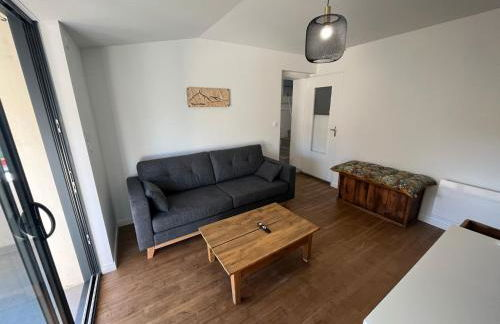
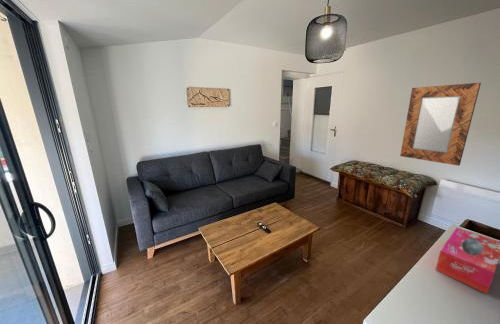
+ tissue box [435,227,500,295]
+ home mirror [399,82,482,167]
